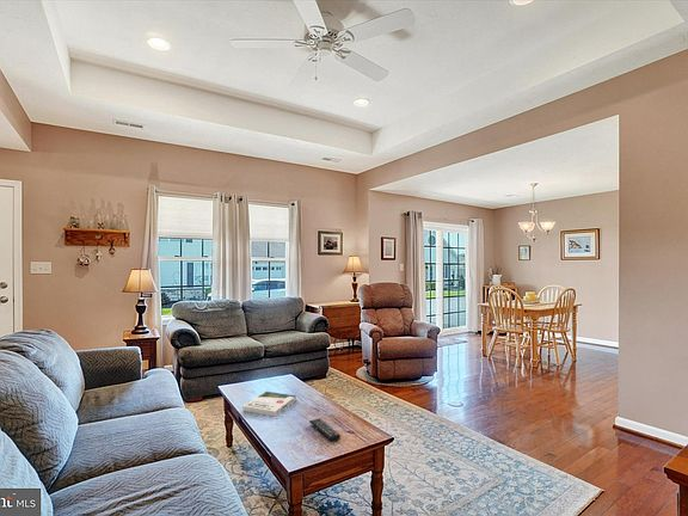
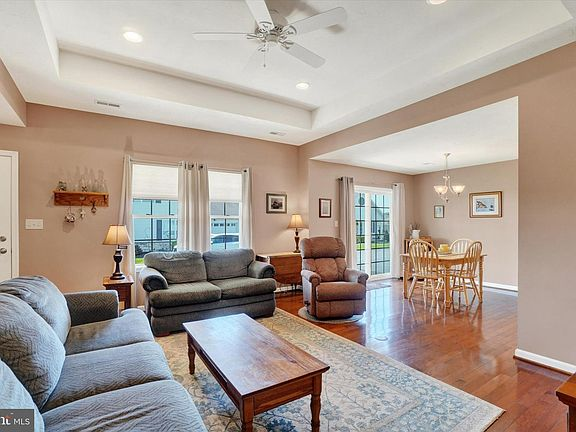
- book [241,391,297,417]
- remote control [308,417,342,443]
